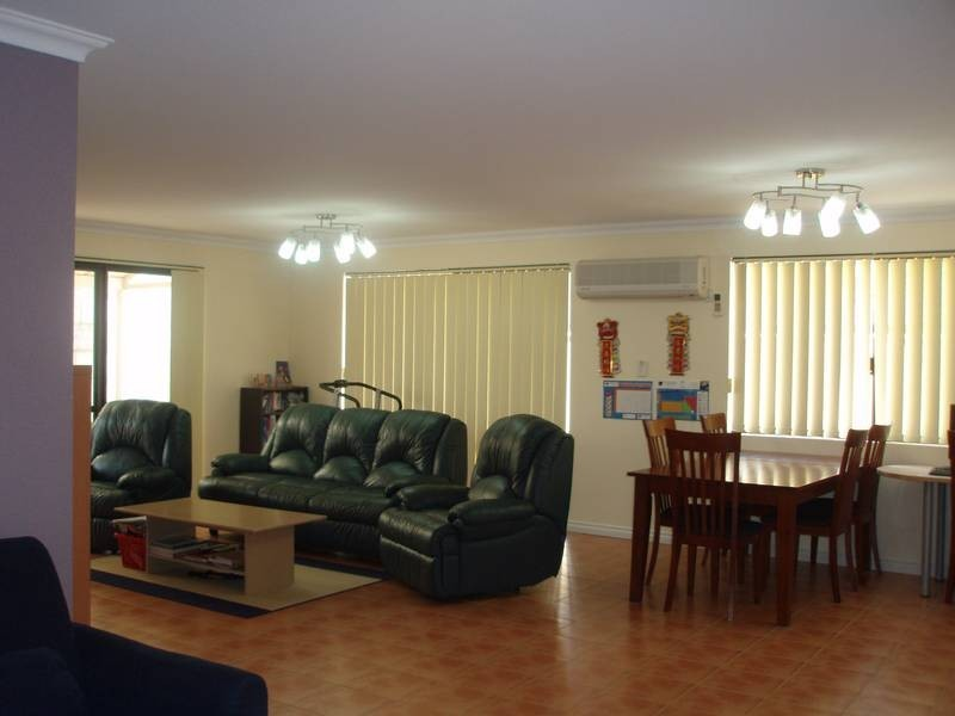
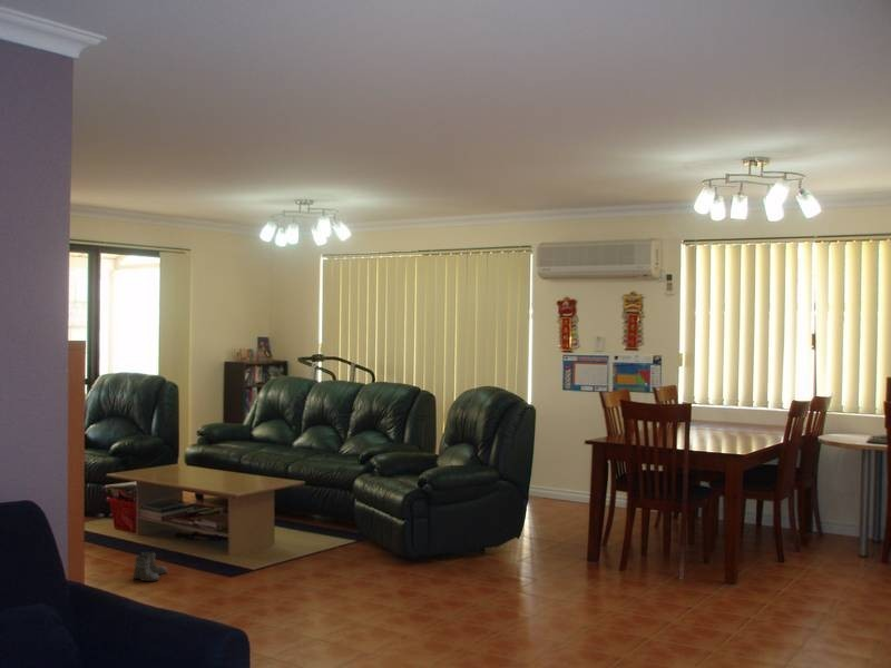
+ boots [131,551,168,583]
